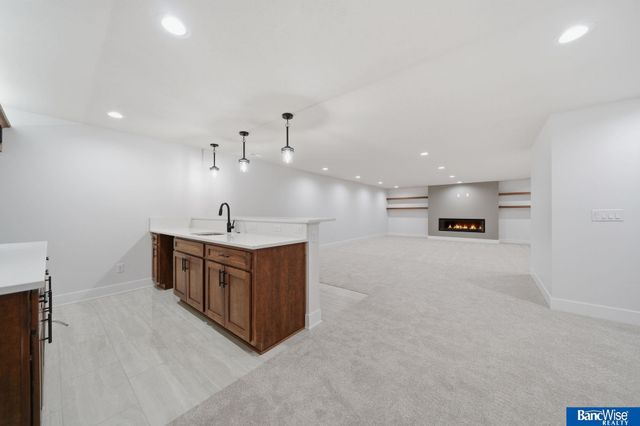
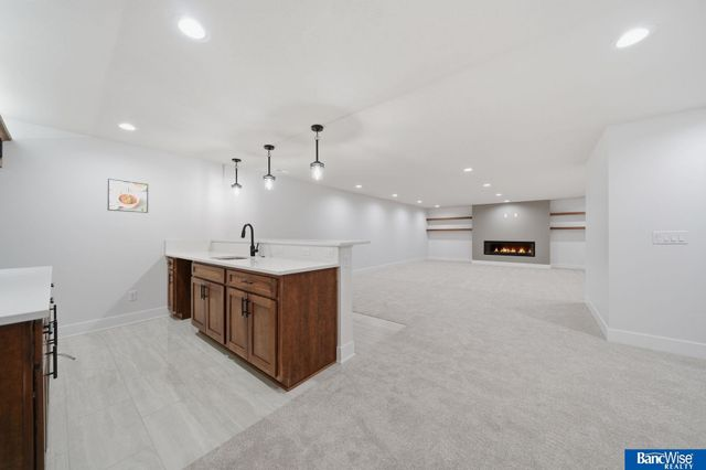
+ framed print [107,178,149,214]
